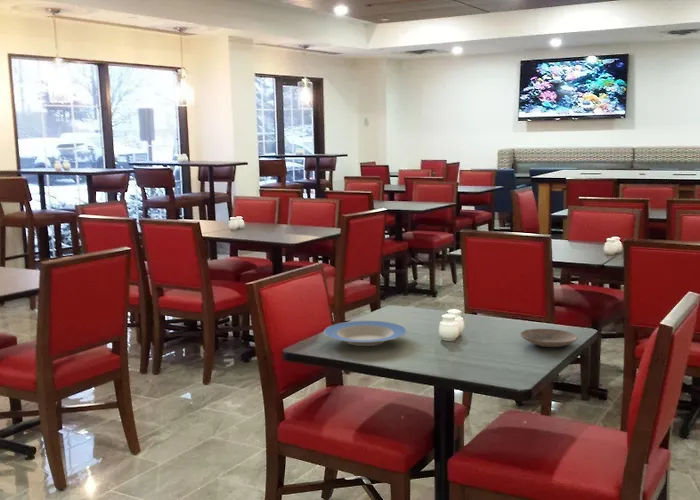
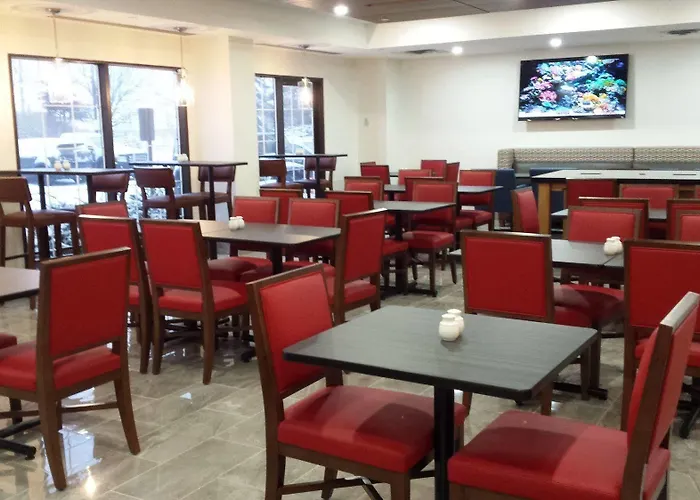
- plate [323,320,408,347]
- plate [519,328,579,348]
